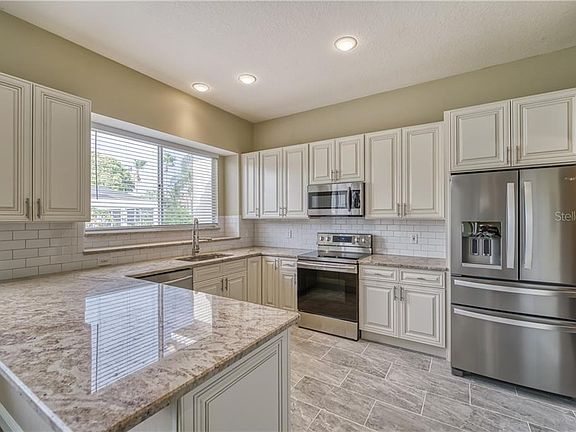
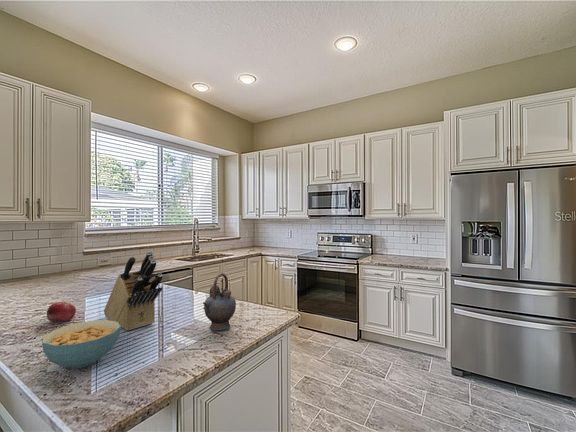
+ cereal bowl [41,319,122,369]
+ fruit [46,302,77,323]
+ knife block [103,250,164,331]
+ teapot [202,272,237,331]
